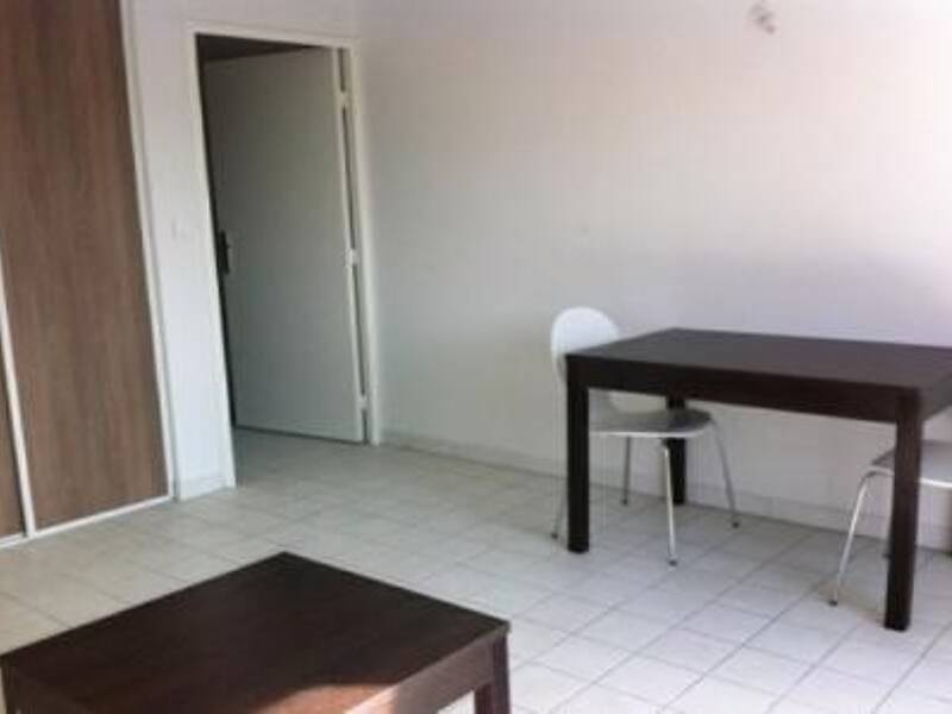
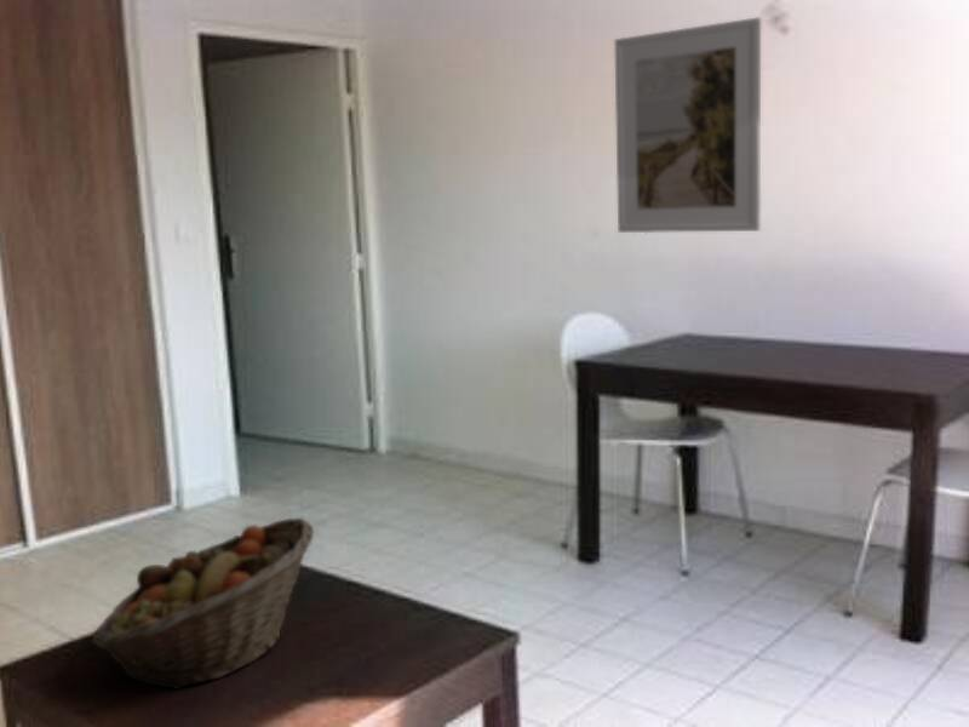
+ fruit basket [91,516,315,691]
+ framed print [613,16,762,234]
